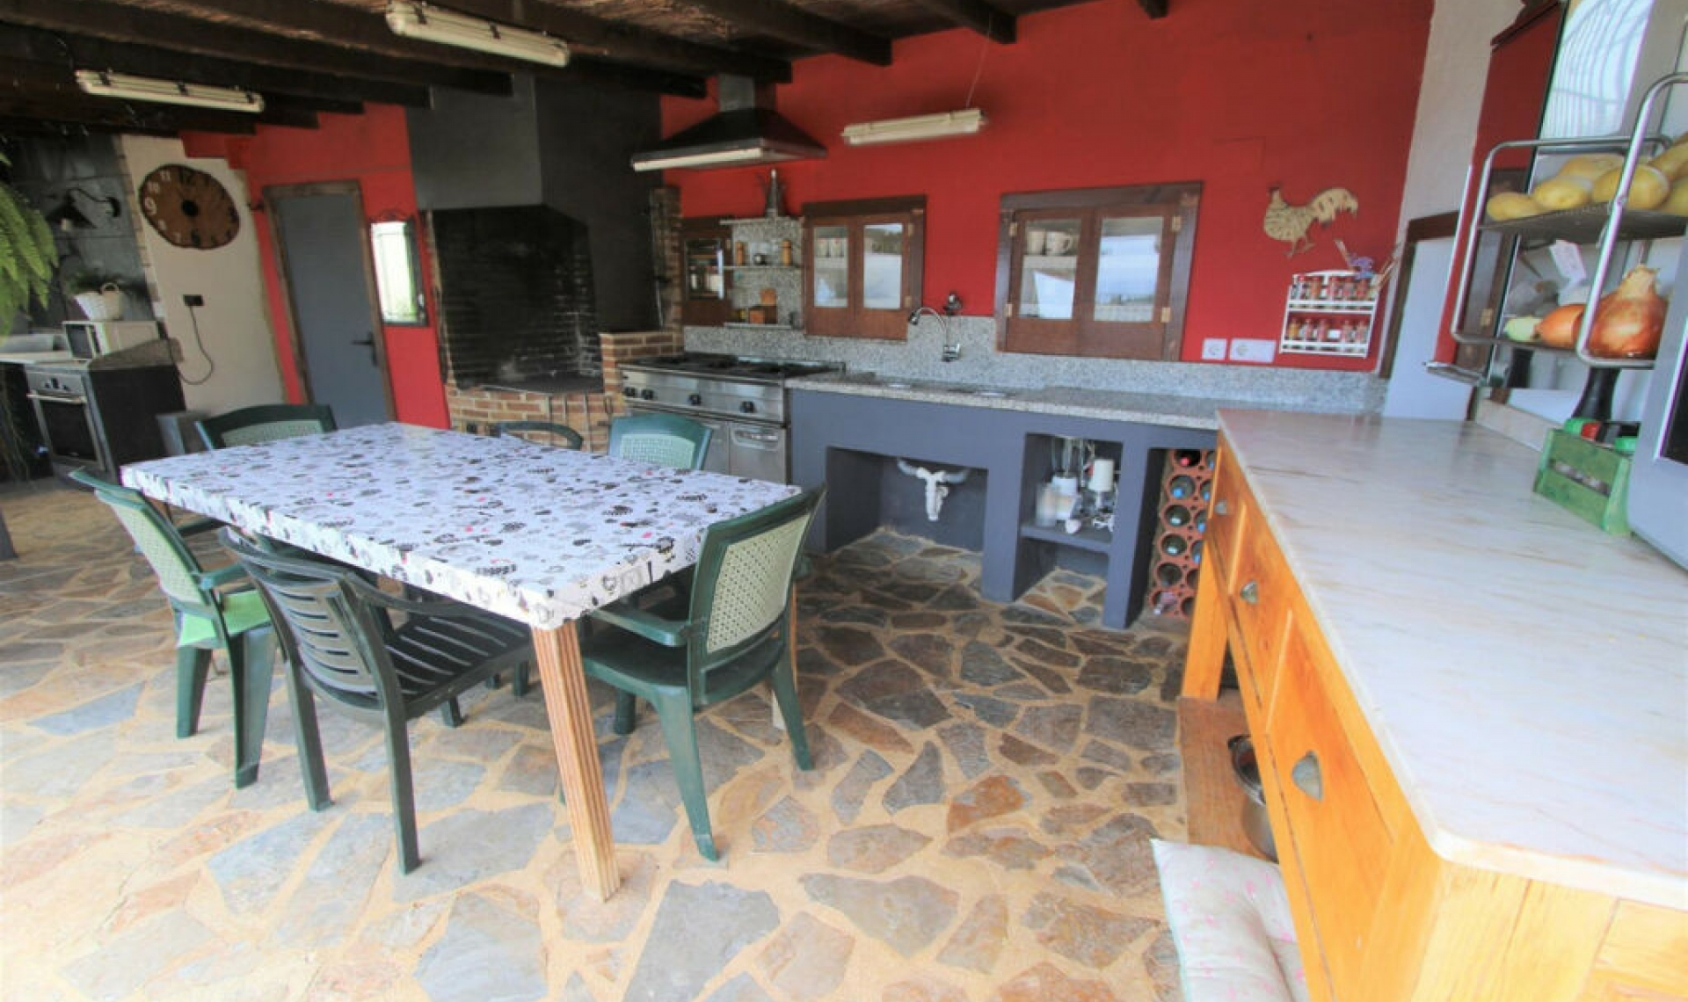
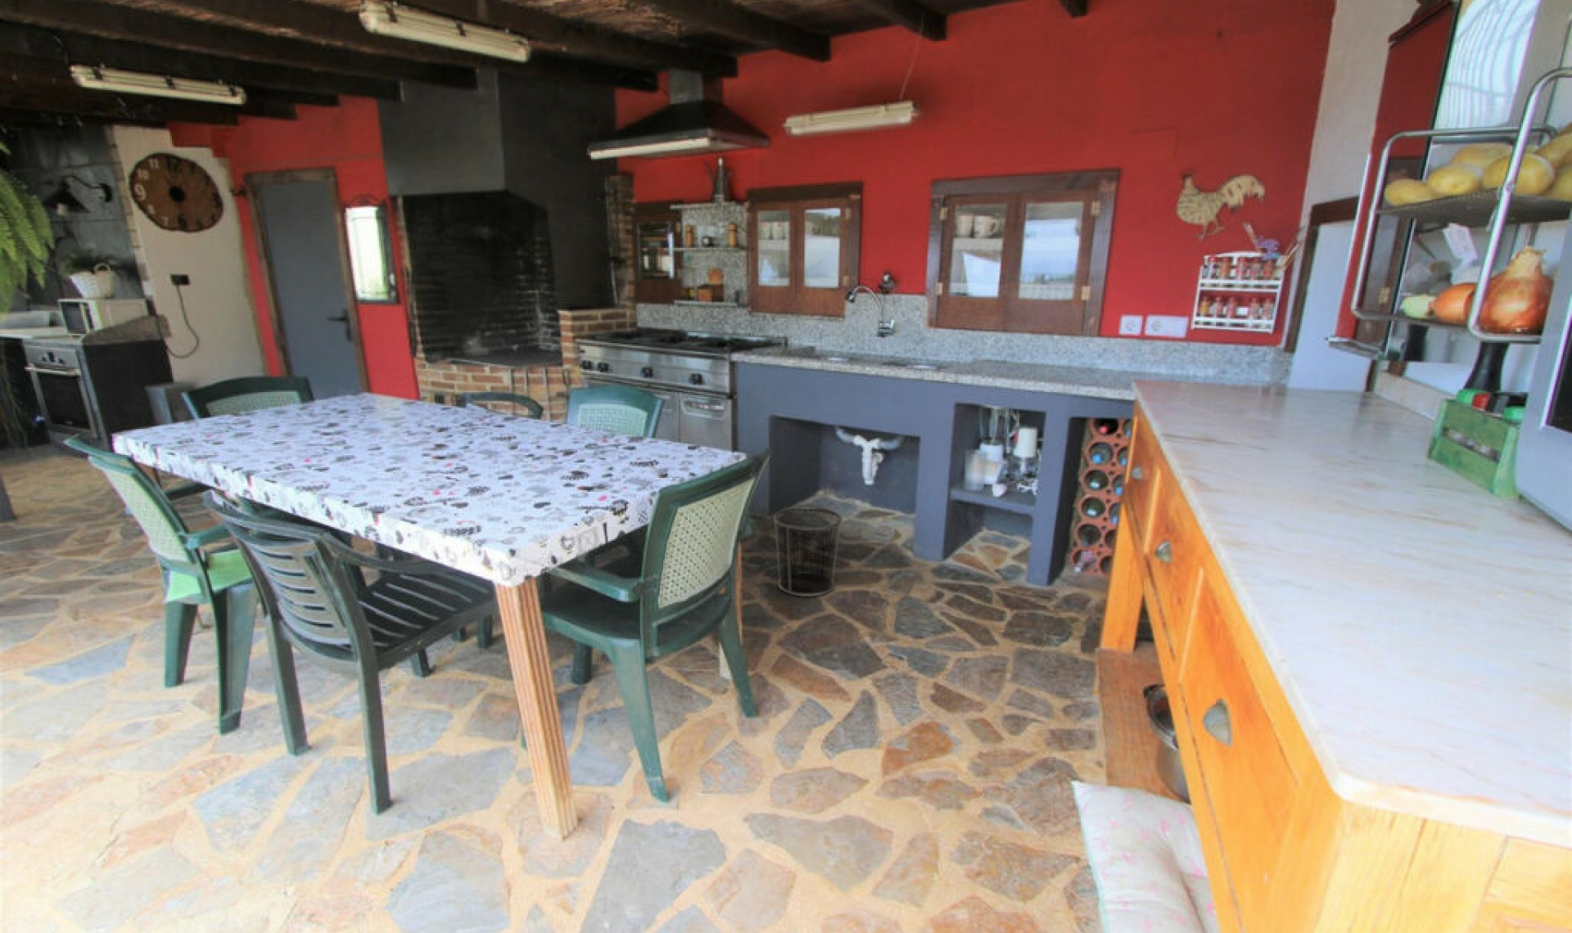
+ waste bin [772,505,842,598]
